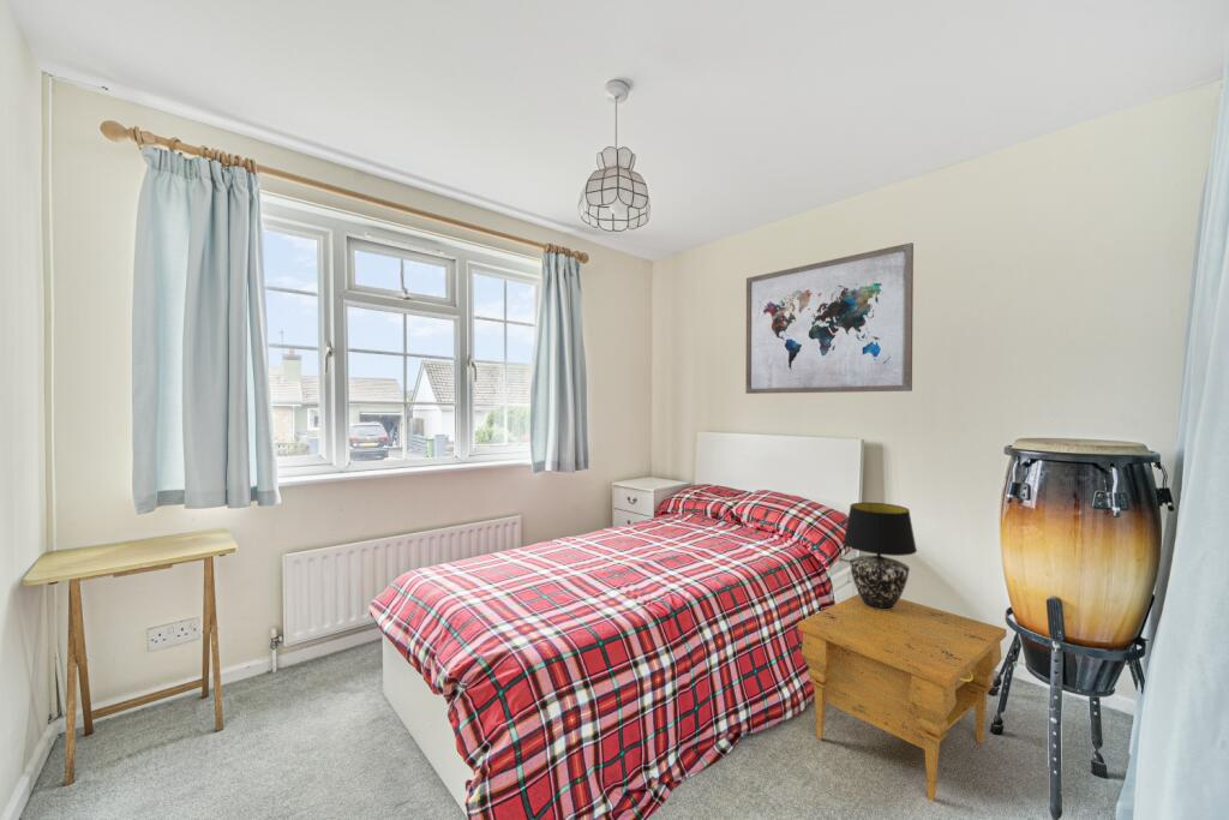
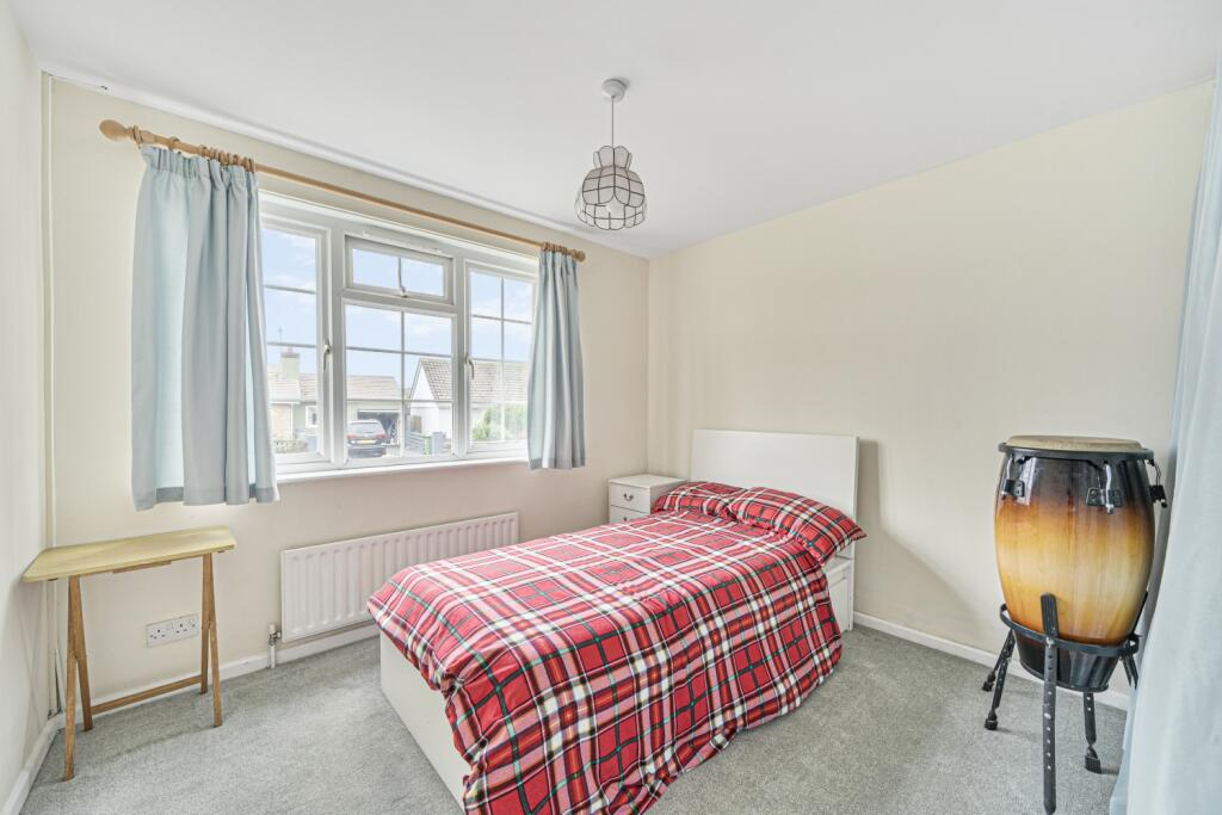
- table lamp [843,502,918,610]
- nightstand [797,593,1008,802]
- wall art [744,241,915,395]
